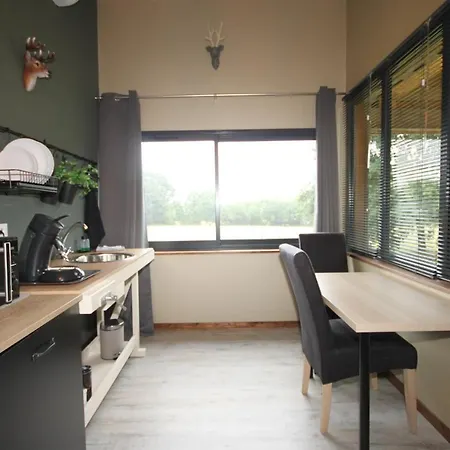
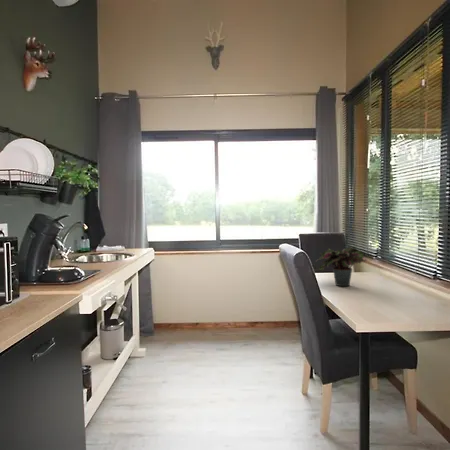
+ potted plant [315,246,368,287]
